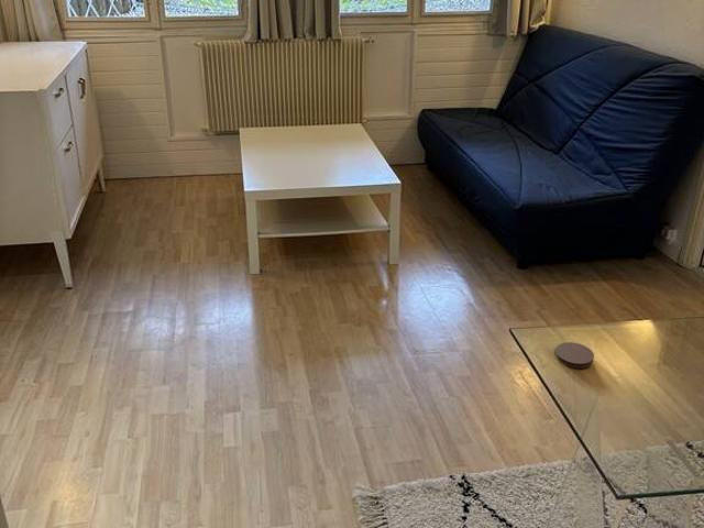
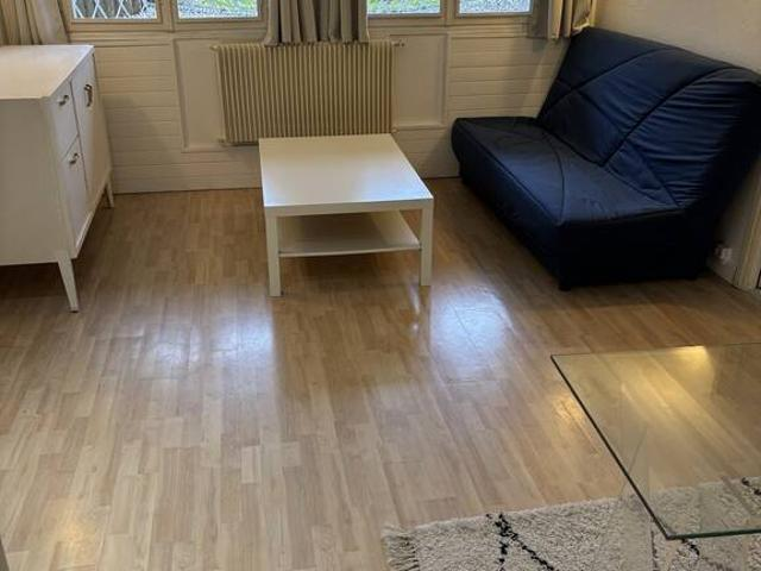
- coaster [554,341,595,370]
